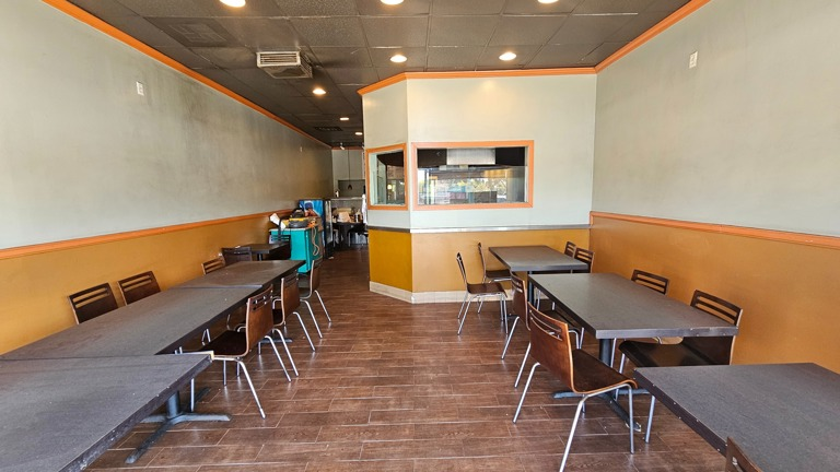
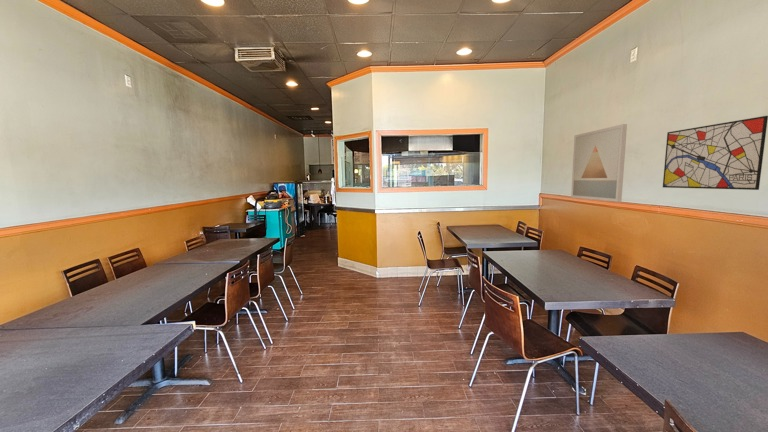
+ wall art [570,123,628,203]
+ wall art [662,115,768,191]
